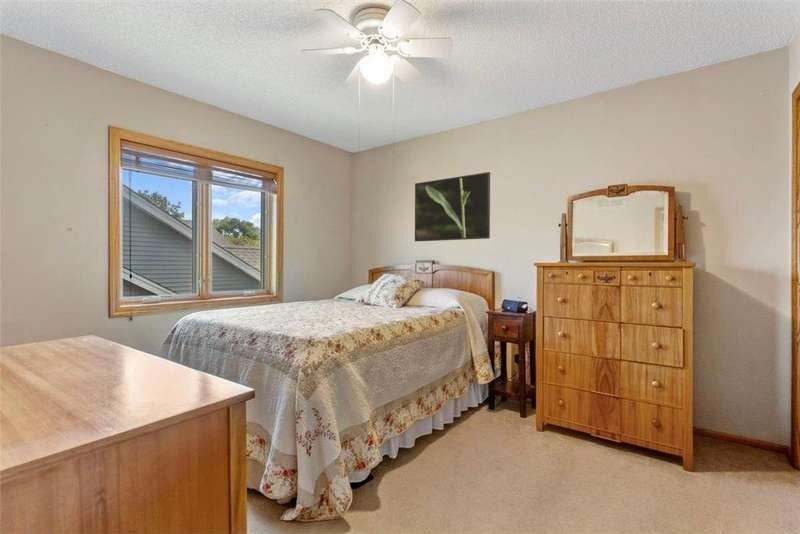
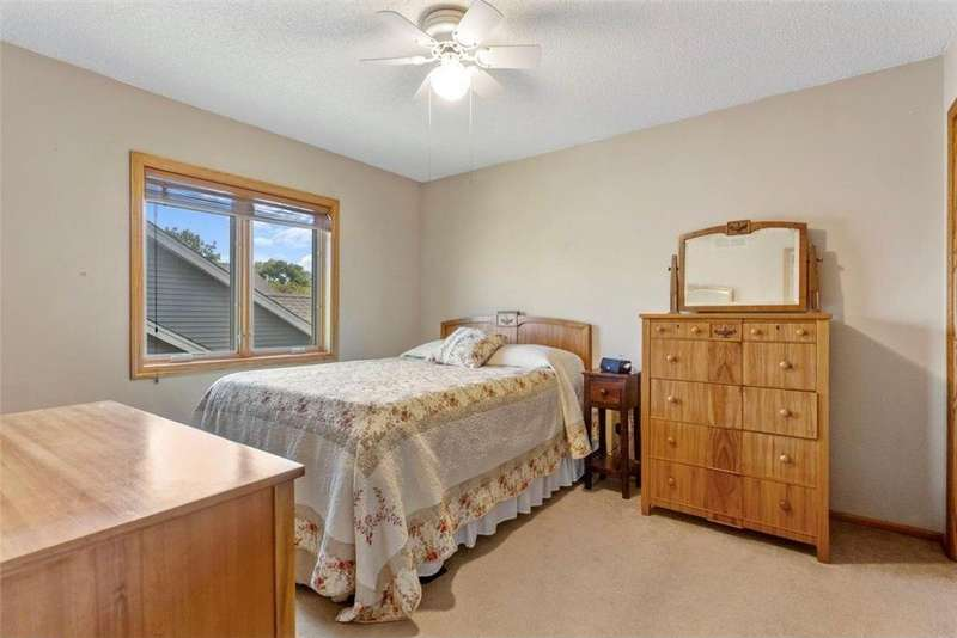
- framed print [414,171,491,242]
